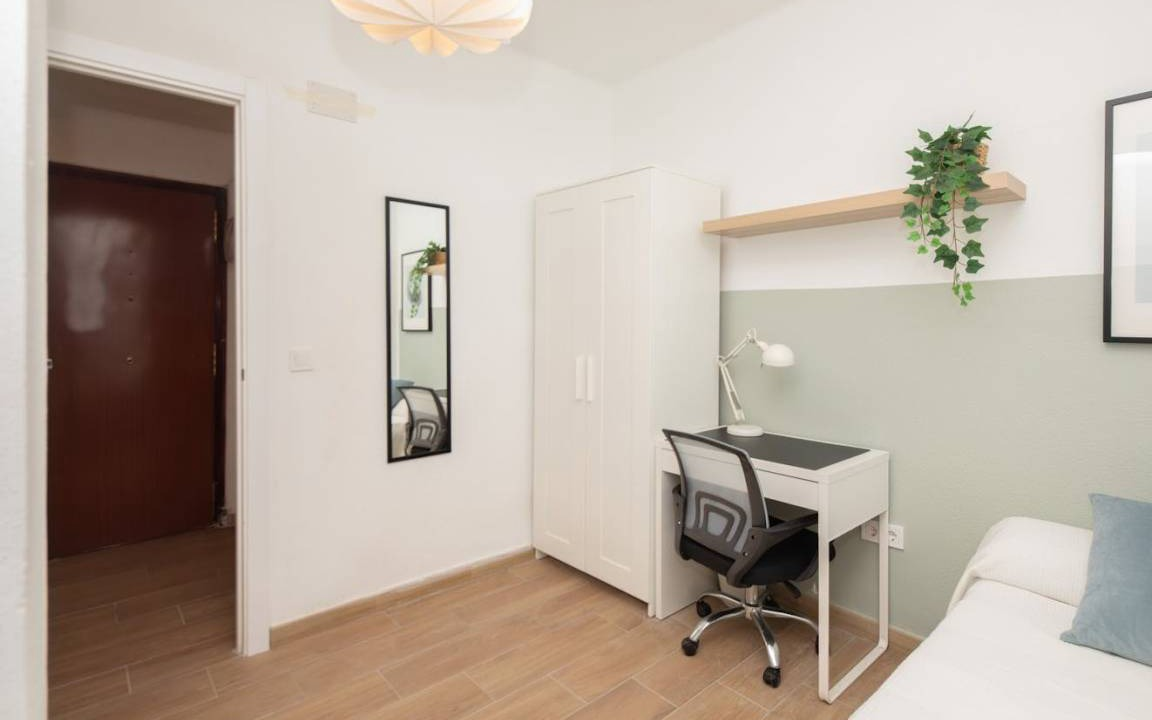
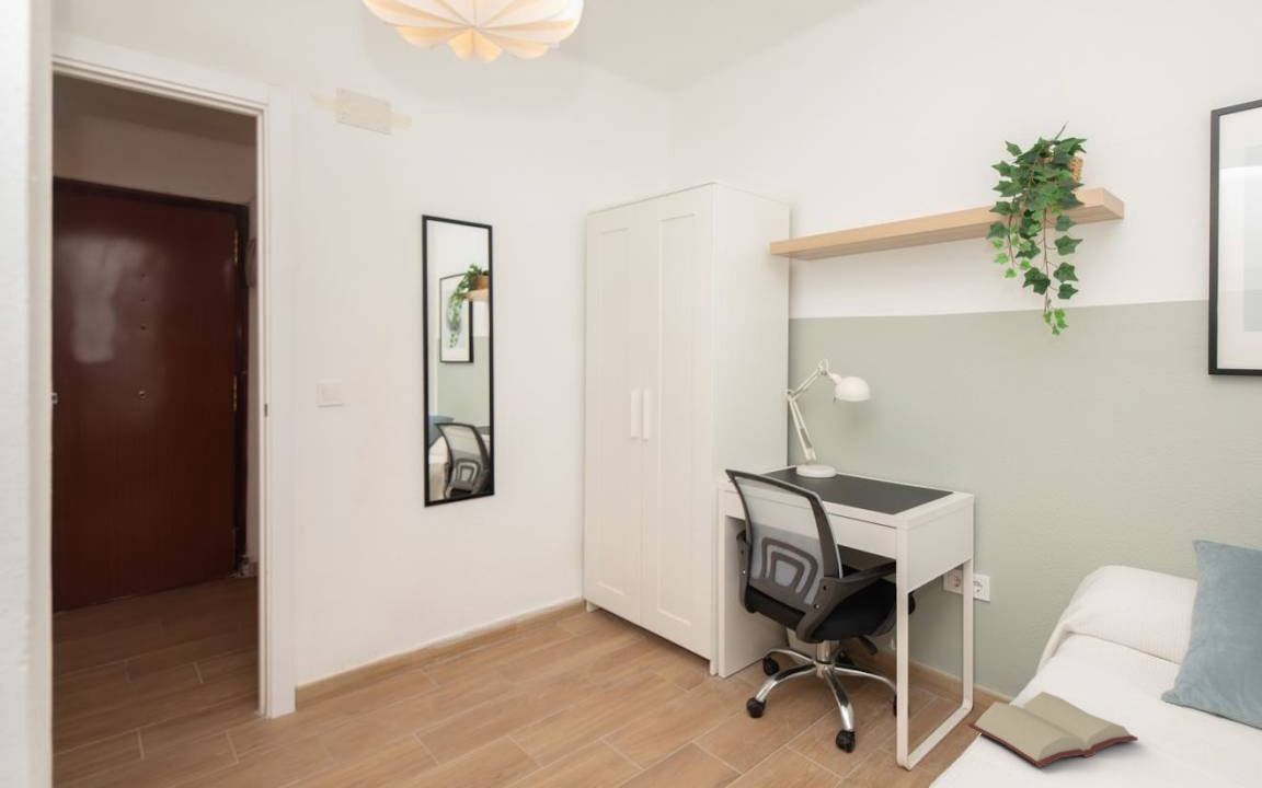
+ hardback book [967,691,1139,768]
